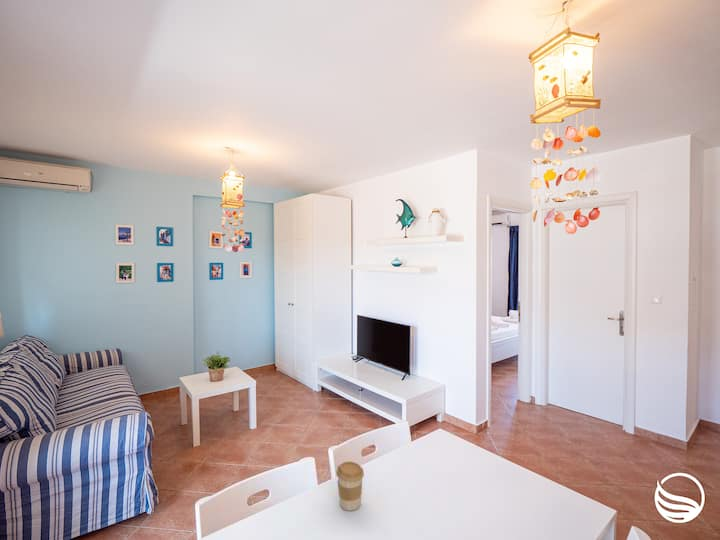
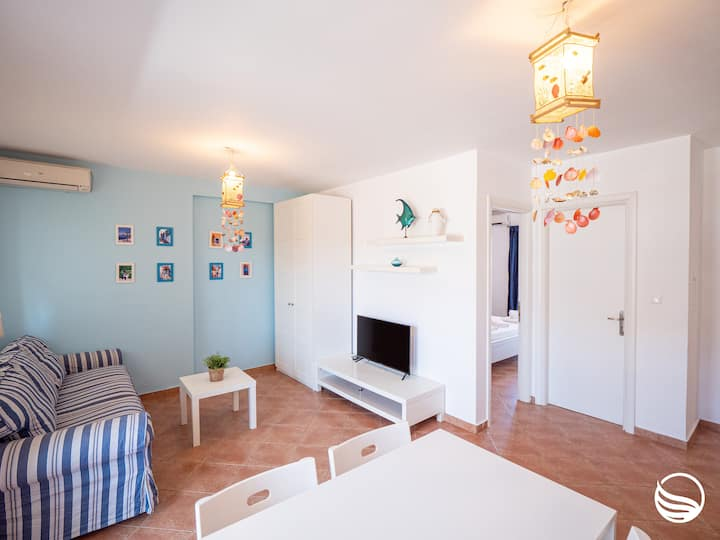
- coffee cup [335,460,365,512]
